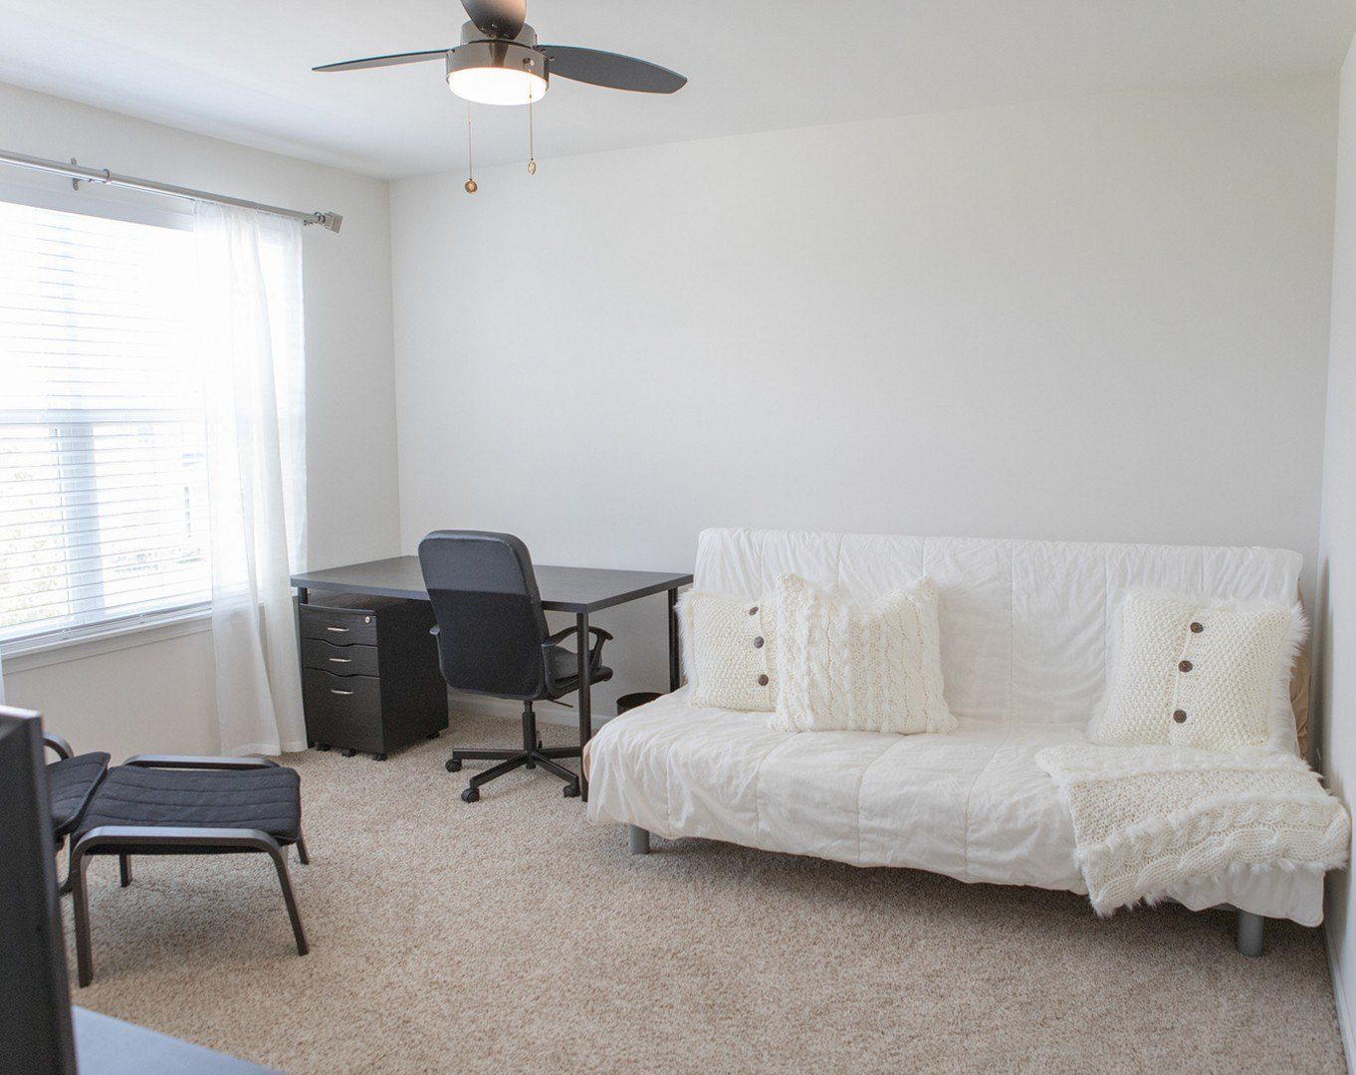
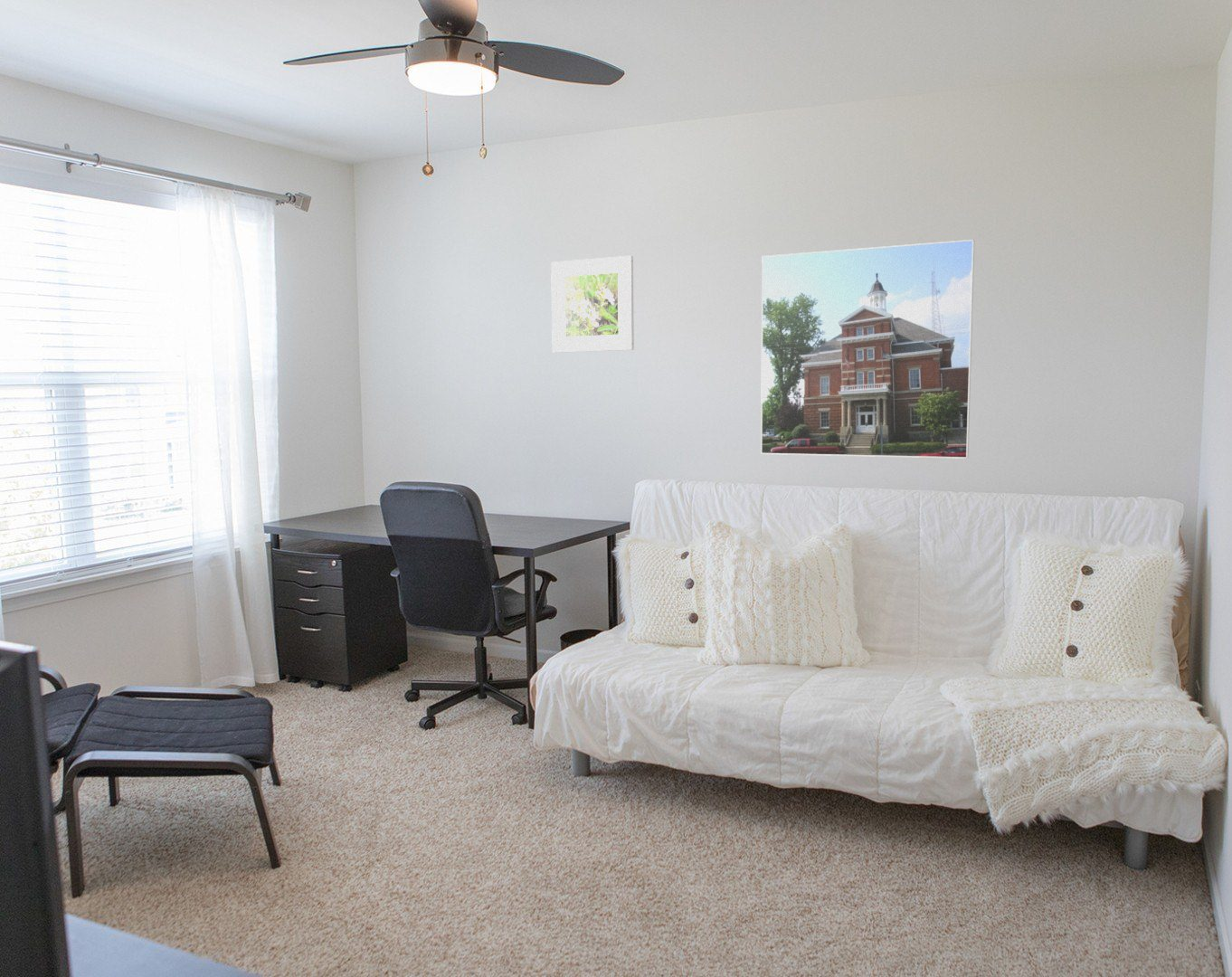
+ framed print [550,255,635,354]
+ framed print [760,239,975,460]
